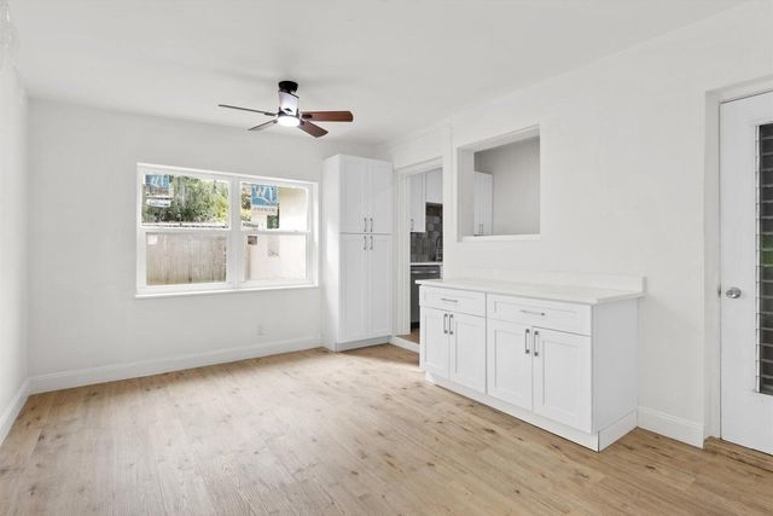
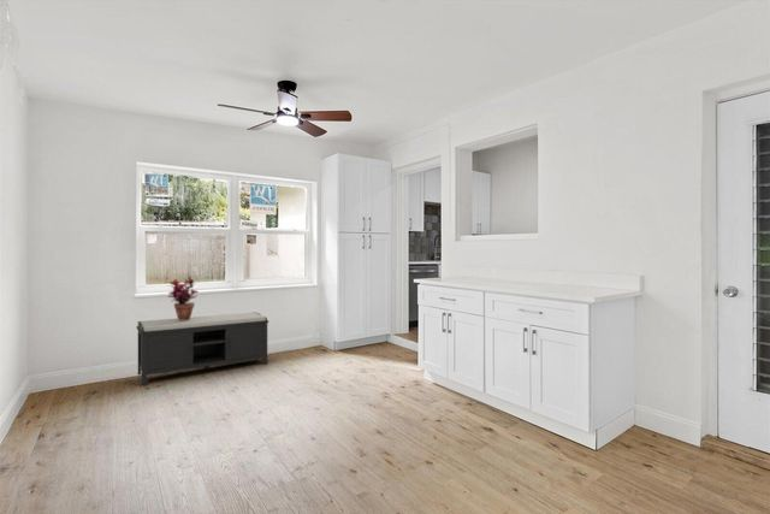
+ potted plant [166,277,200,320]
+ bench [135,312,270,385]
